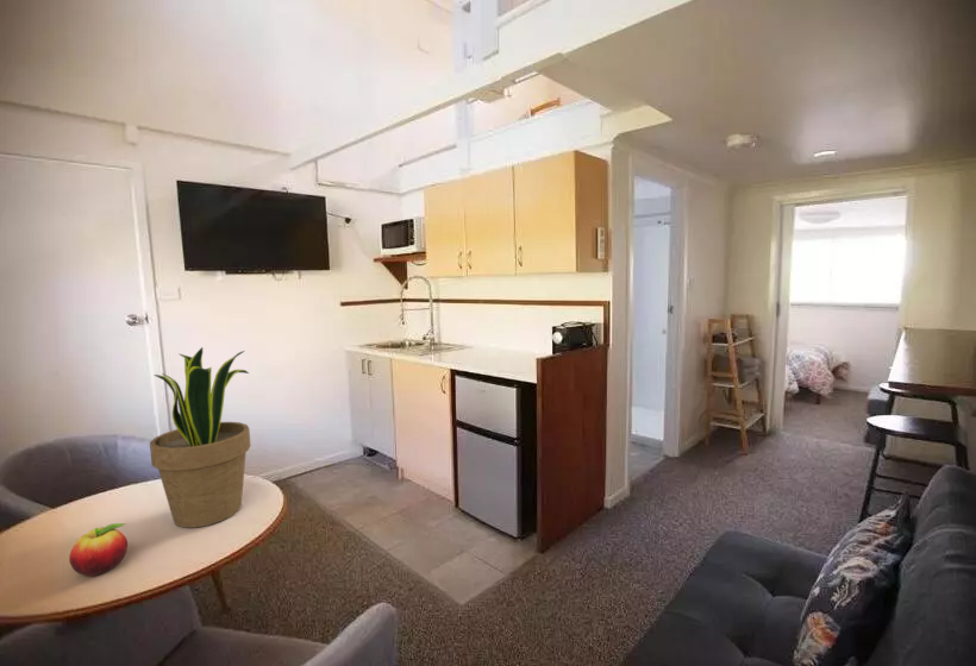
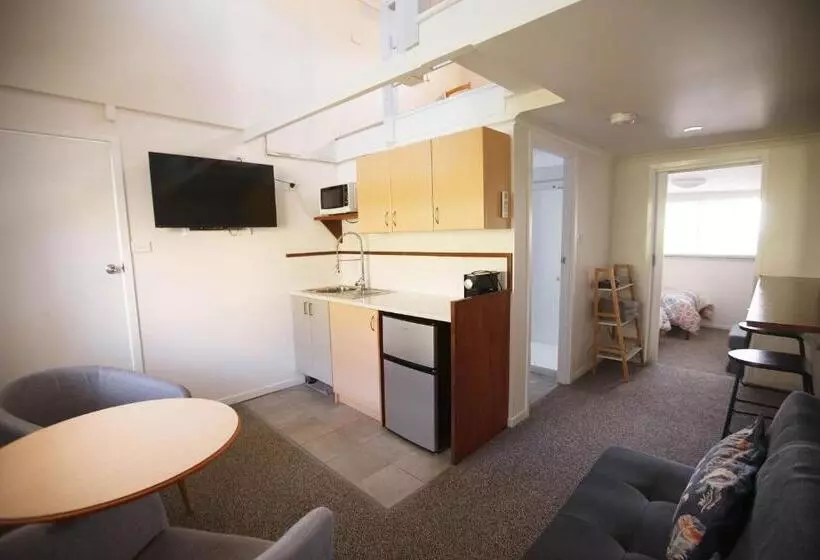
- fruit [68,522,129,577]
- potted plant [149,346,252,529]
